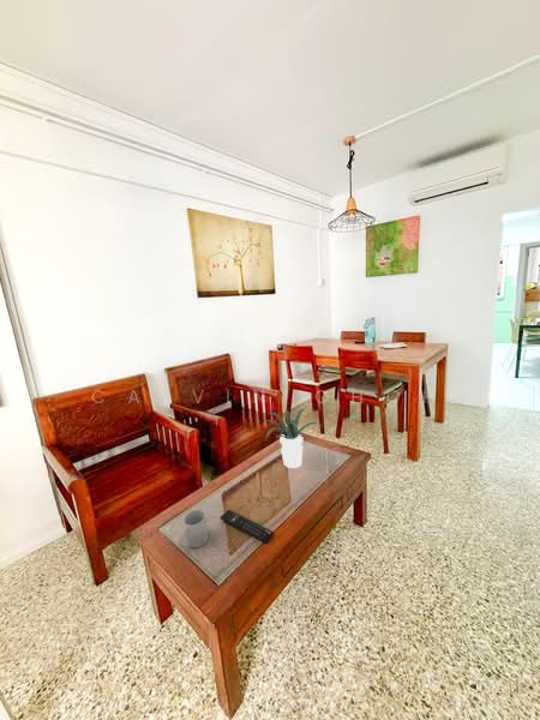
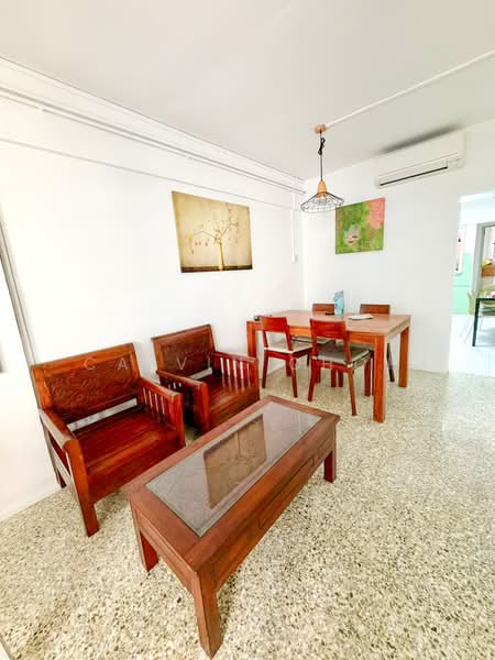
- potted plant [260,407,324,469]
- mug [178,509,210,548]
- remote control [218,509,275,544]
